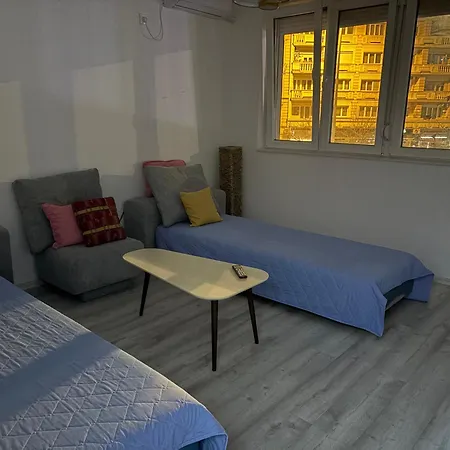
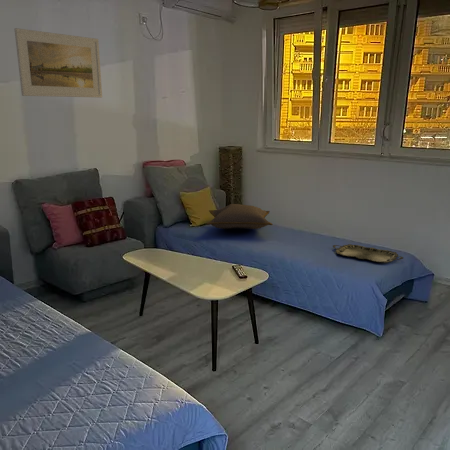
+ serving tray [332,243,404,264]
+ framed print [14,27,103,98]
+ cushion [206,203,274,230]
